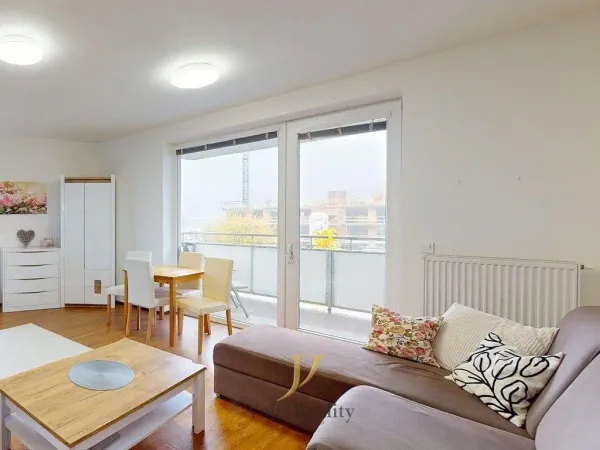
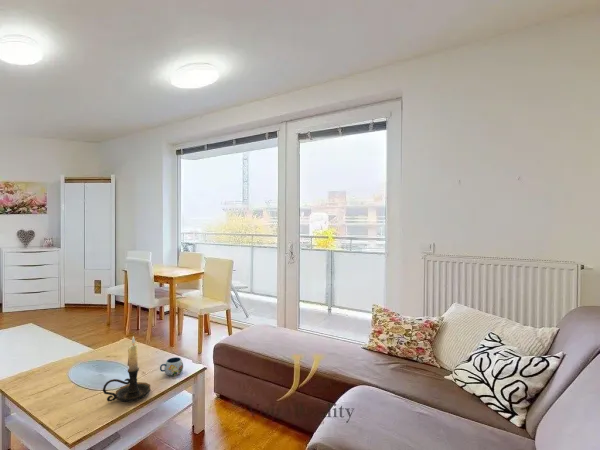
+ mug [159,356,184,377]
+ candle holder [102,335,151,403]
